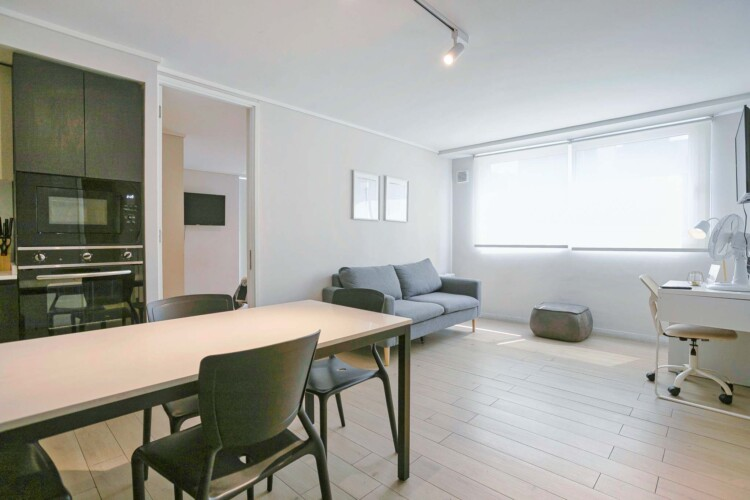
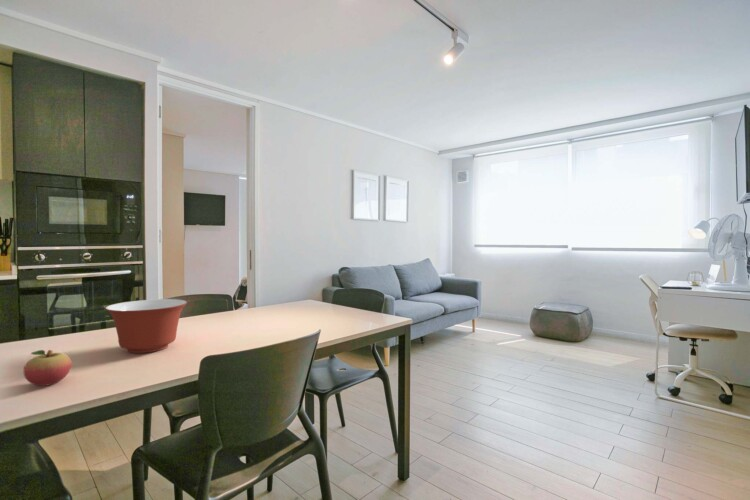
+ fruit [22,349,73,387]
+ mixing bowl [104,298,188,354]
